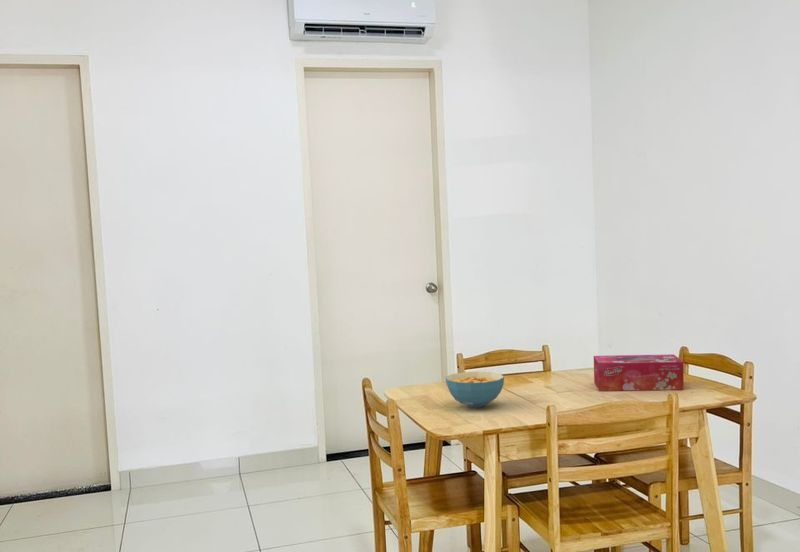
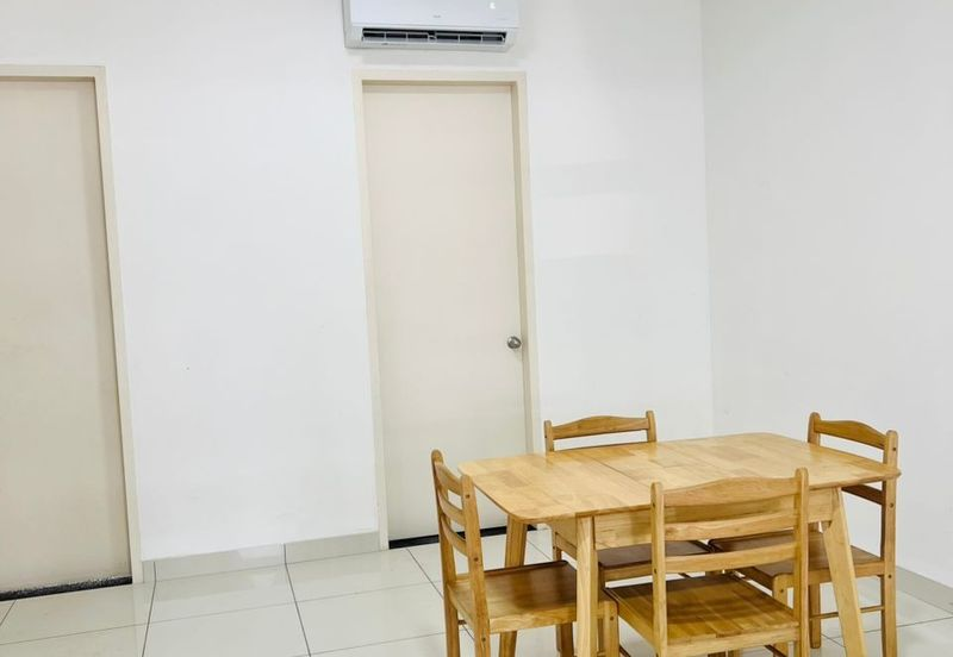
- tissue box [593,353,685,392]
- cereal bowl [444,371,505,409]
